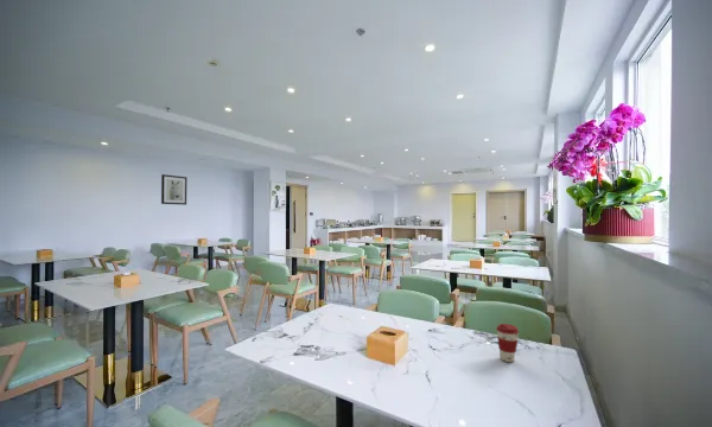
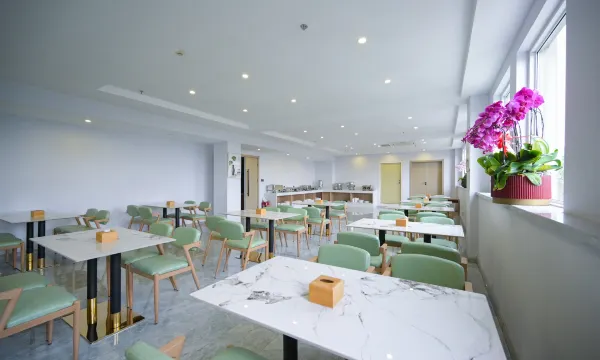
- wall art [160,173,187,206]
- coffee cup [495,323,520,363]
